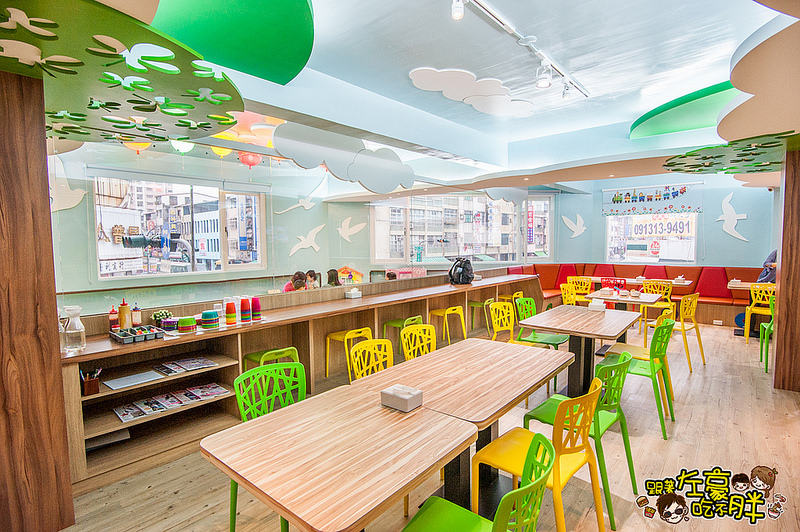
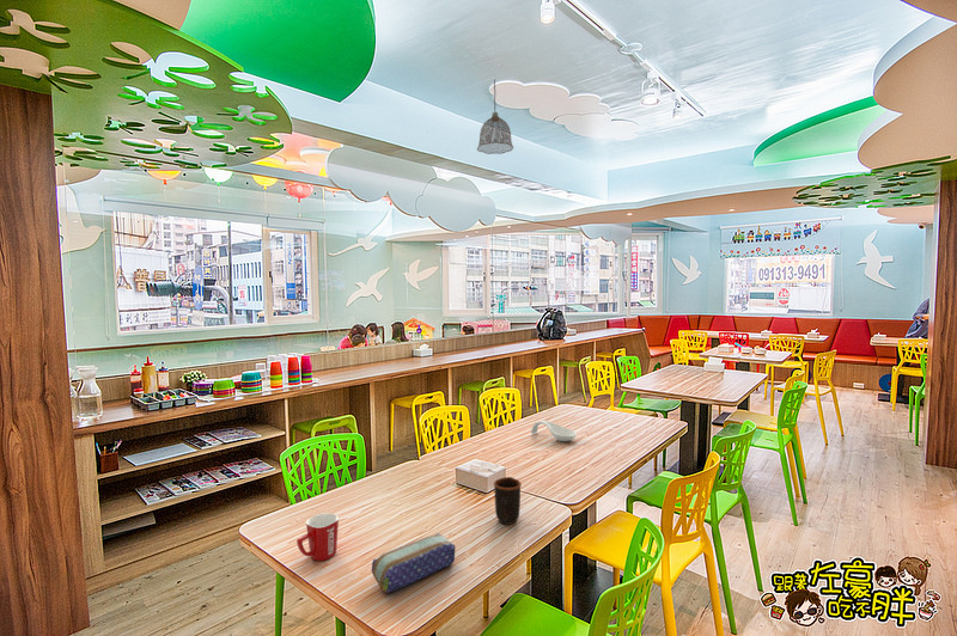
+ pendant lamp [476,79,514,155]
+ mug [493,476,523,526]
+ mug [295,512,340,562]
+ pencil case [371,532,456,594]
+ spoon rest [530,420,578,442]
